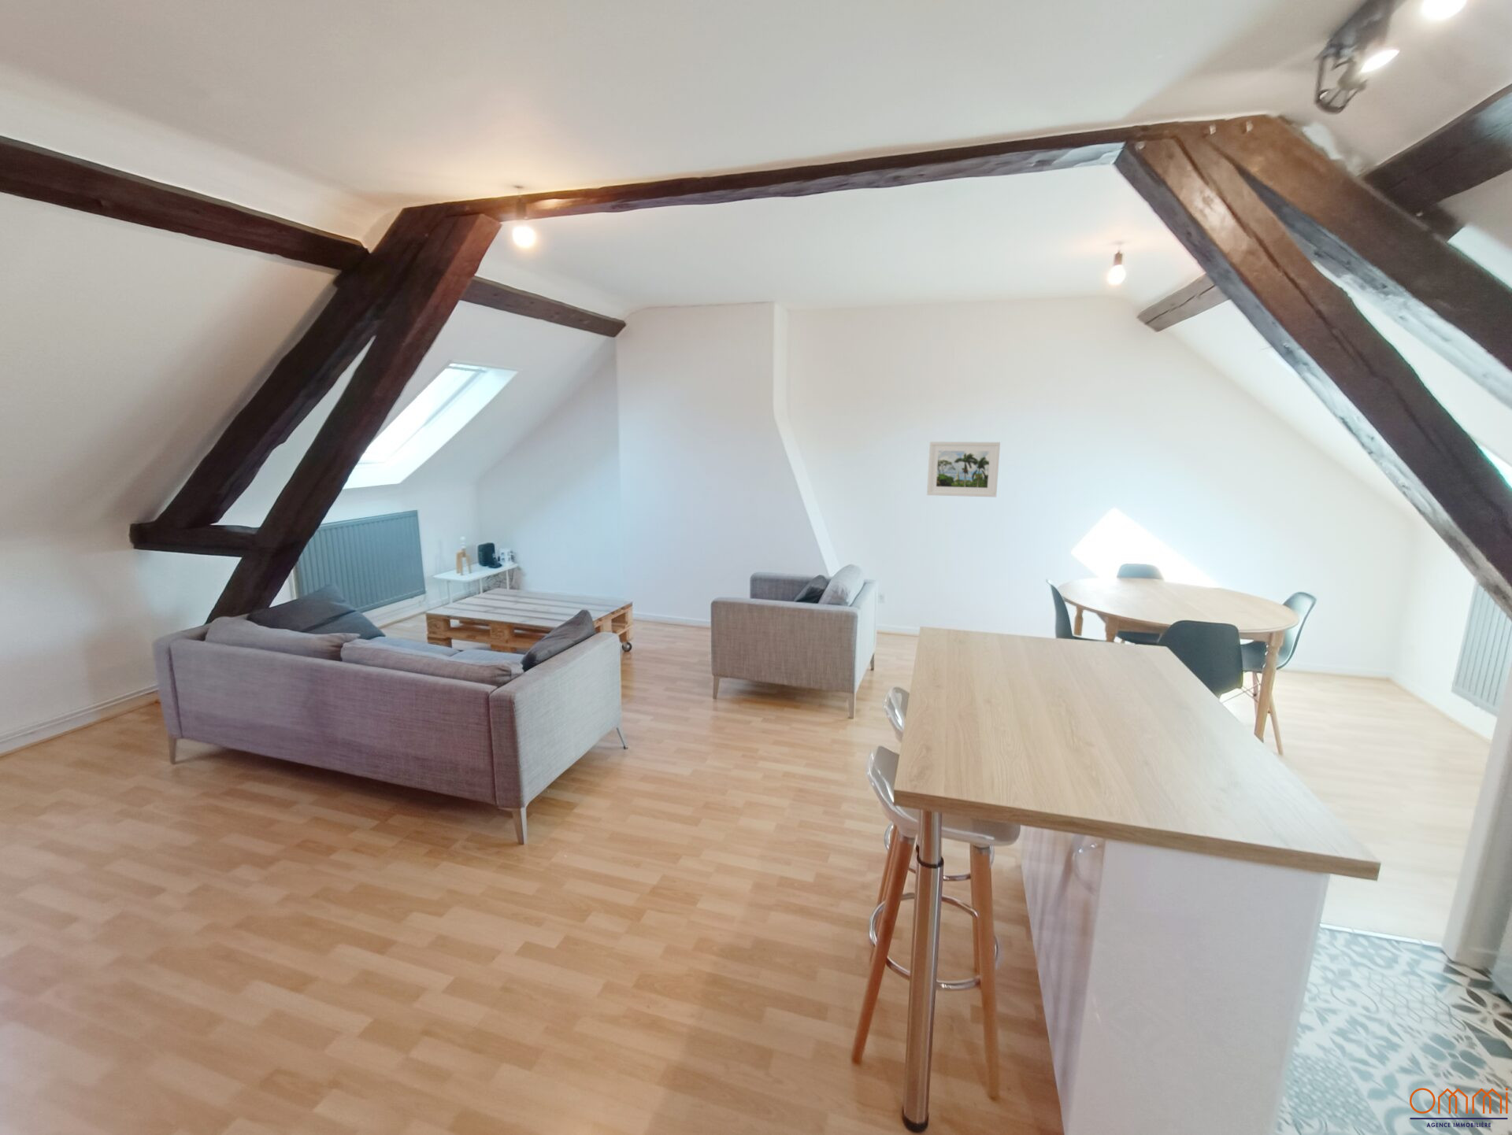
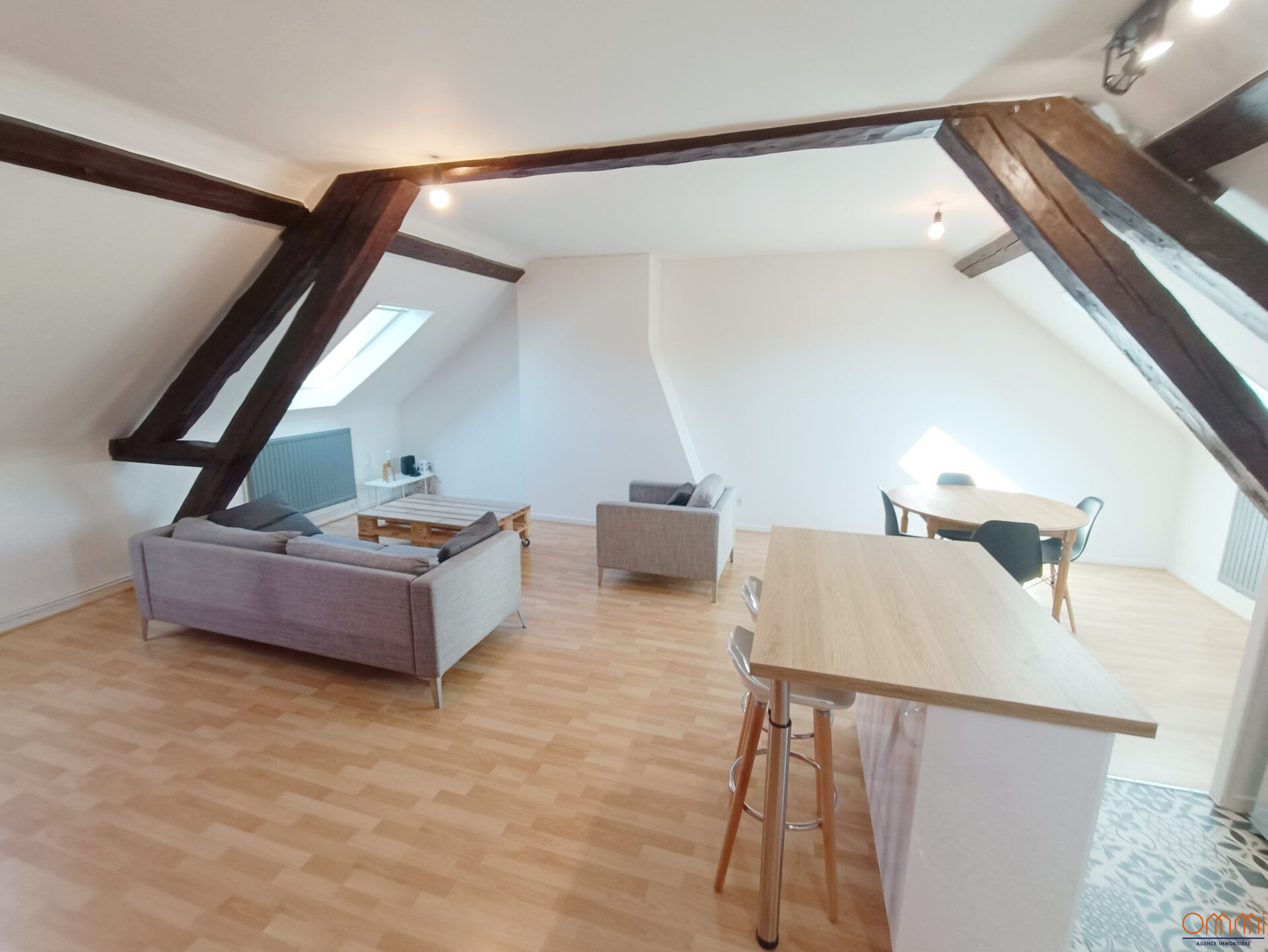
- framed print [927,441,1000,497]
